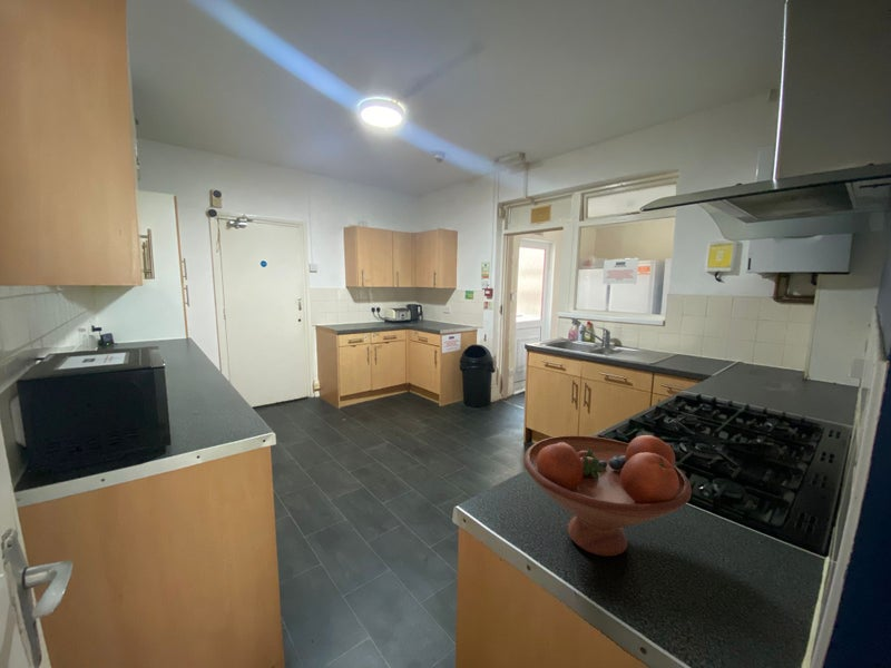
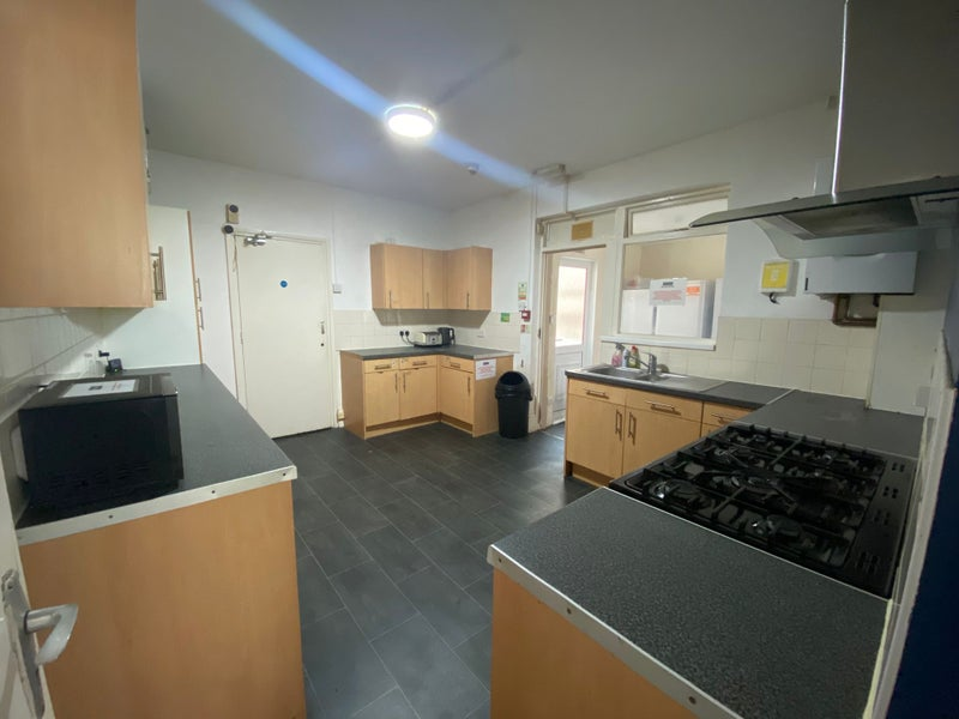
- fruit bowl [522,434,693,557]
